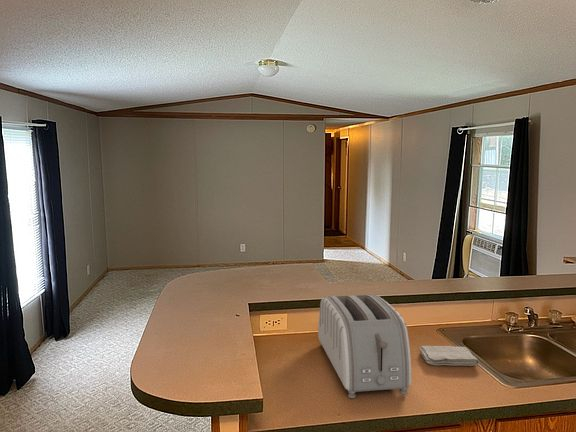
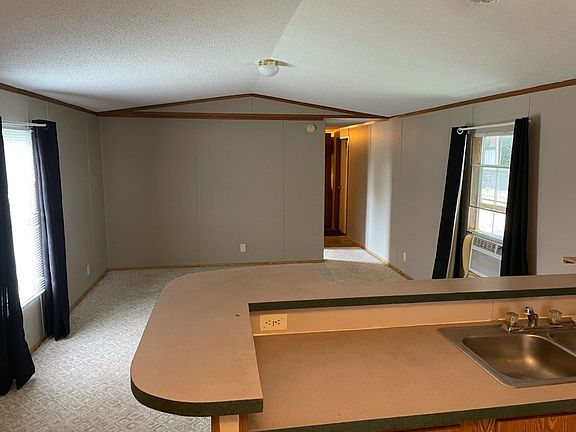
- toaster [317,293,412,399]
- washcloth [419,345,480,367]
